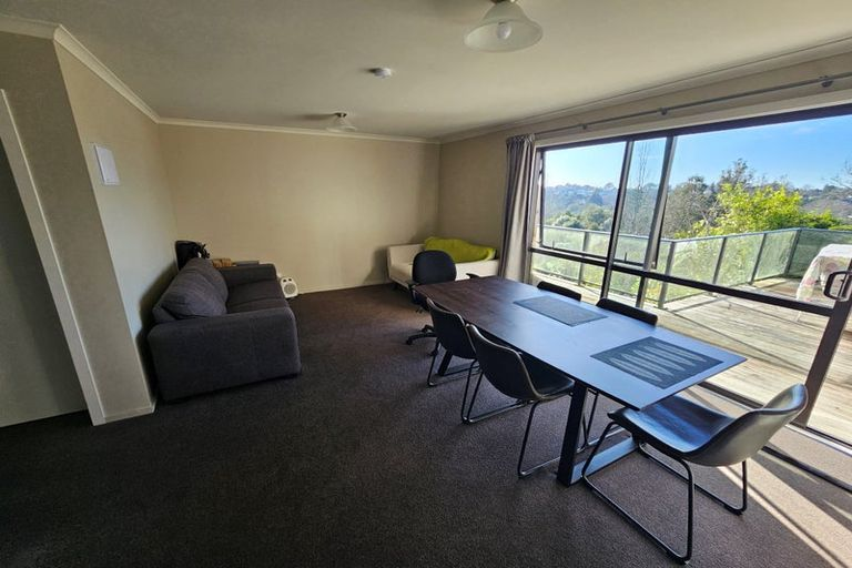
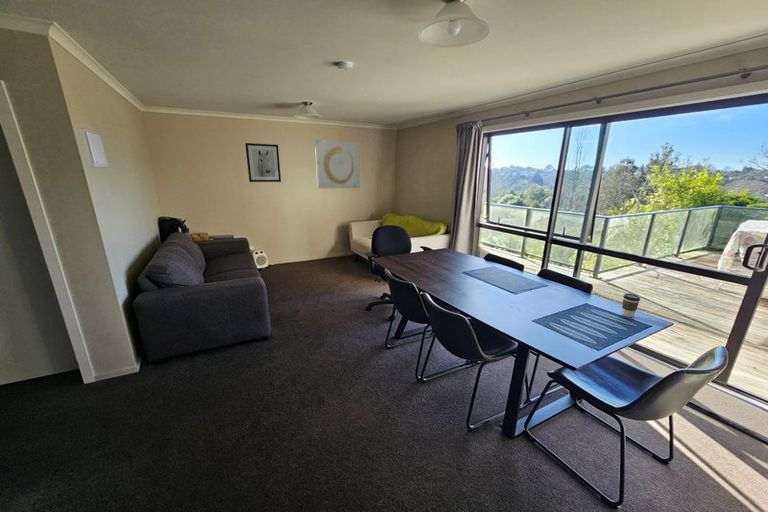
+ coffee cup [621,293,641,318]
+ wall art [314,139,361,189]
+ wall art [244,142,282,183]
